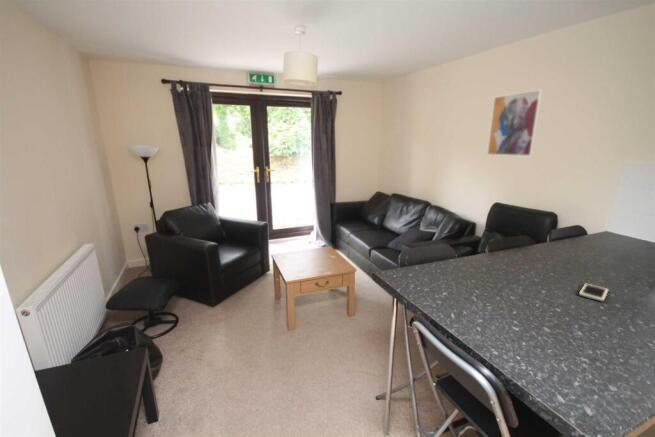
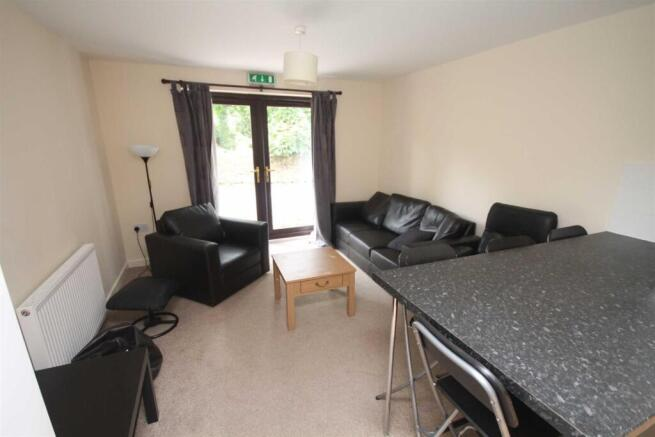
- wall art [486,88,544,157]
- cell phone [578,282,610,303]
